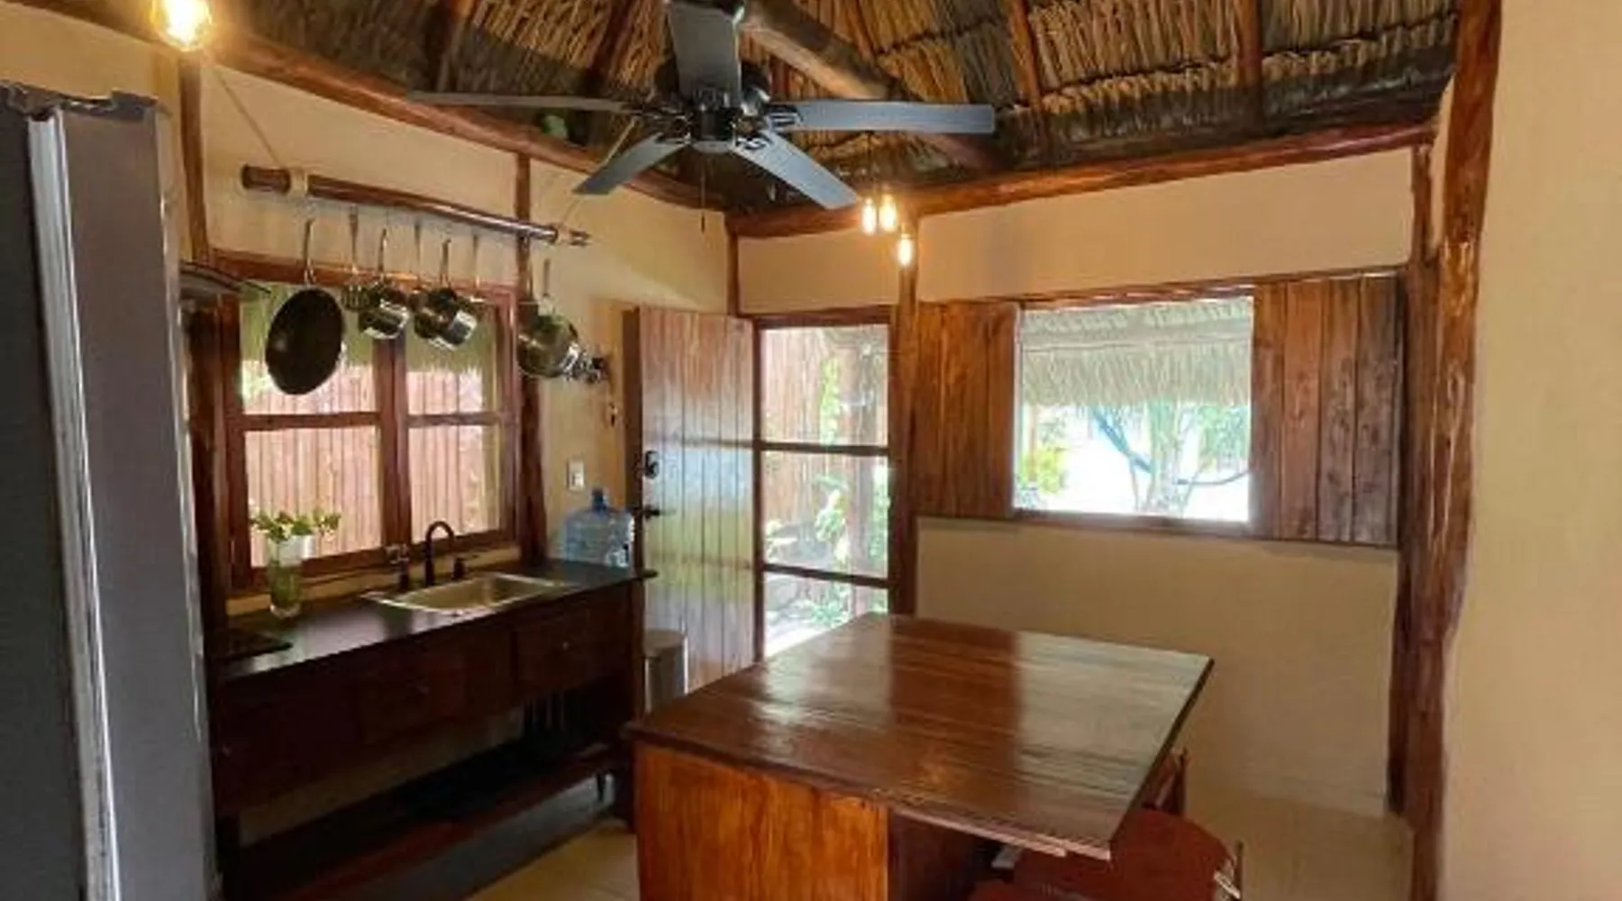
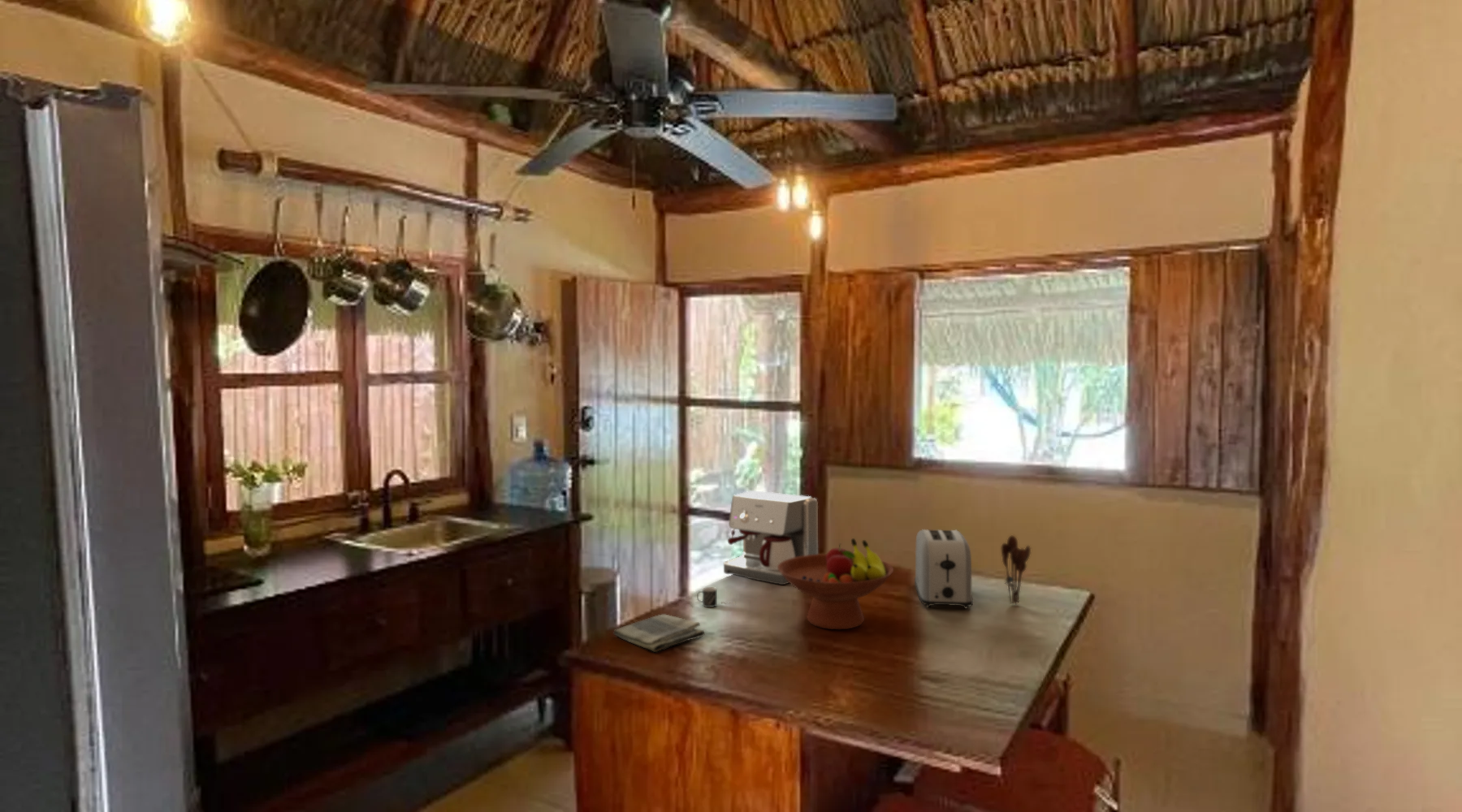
+ mug [696,586,737,608]
+ fruit bowl [778,538,894,630]
+ utensil holder [1001,534,1032,606]
+ coffee maker [723,490,819,585]
+ dish towel [613,614,706,653]
+ toaster [914,529,974,610]
